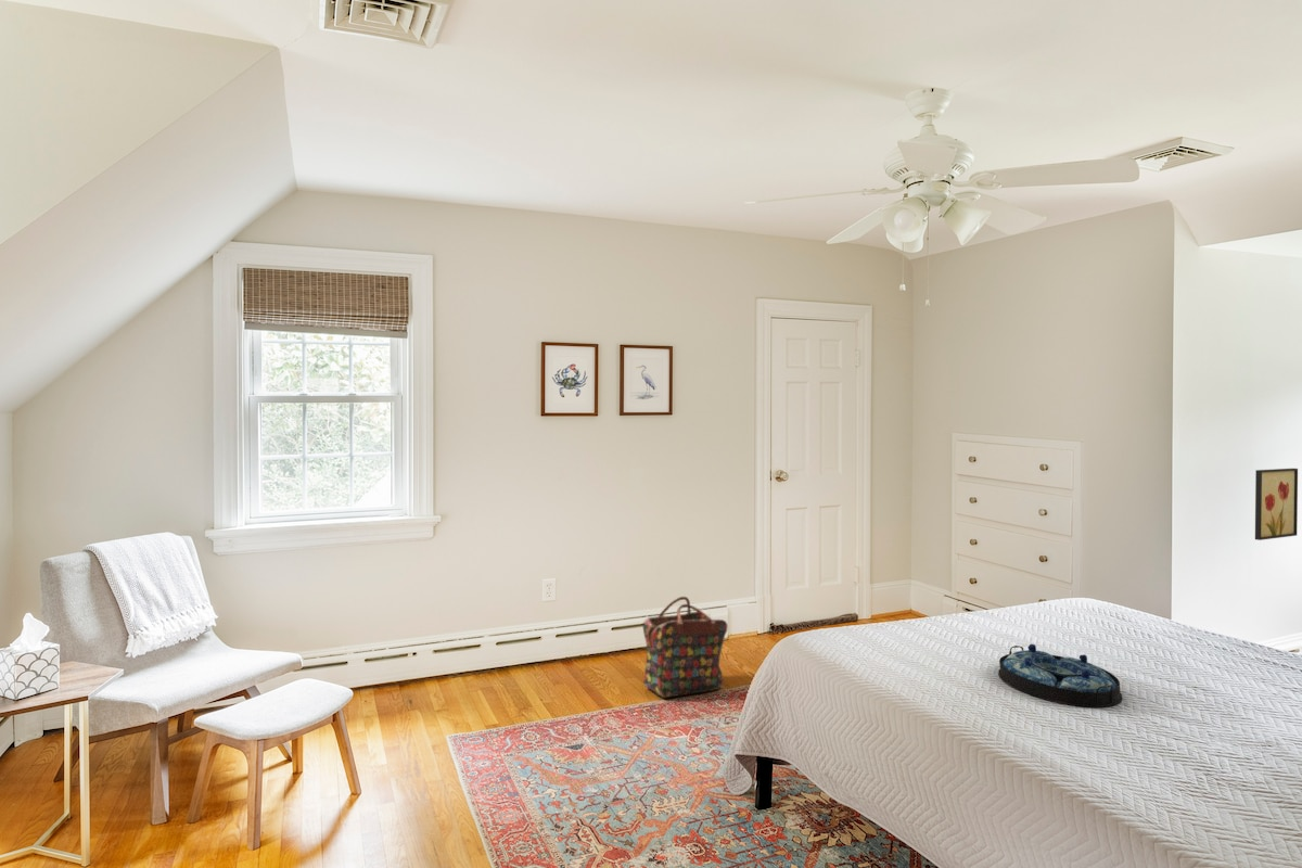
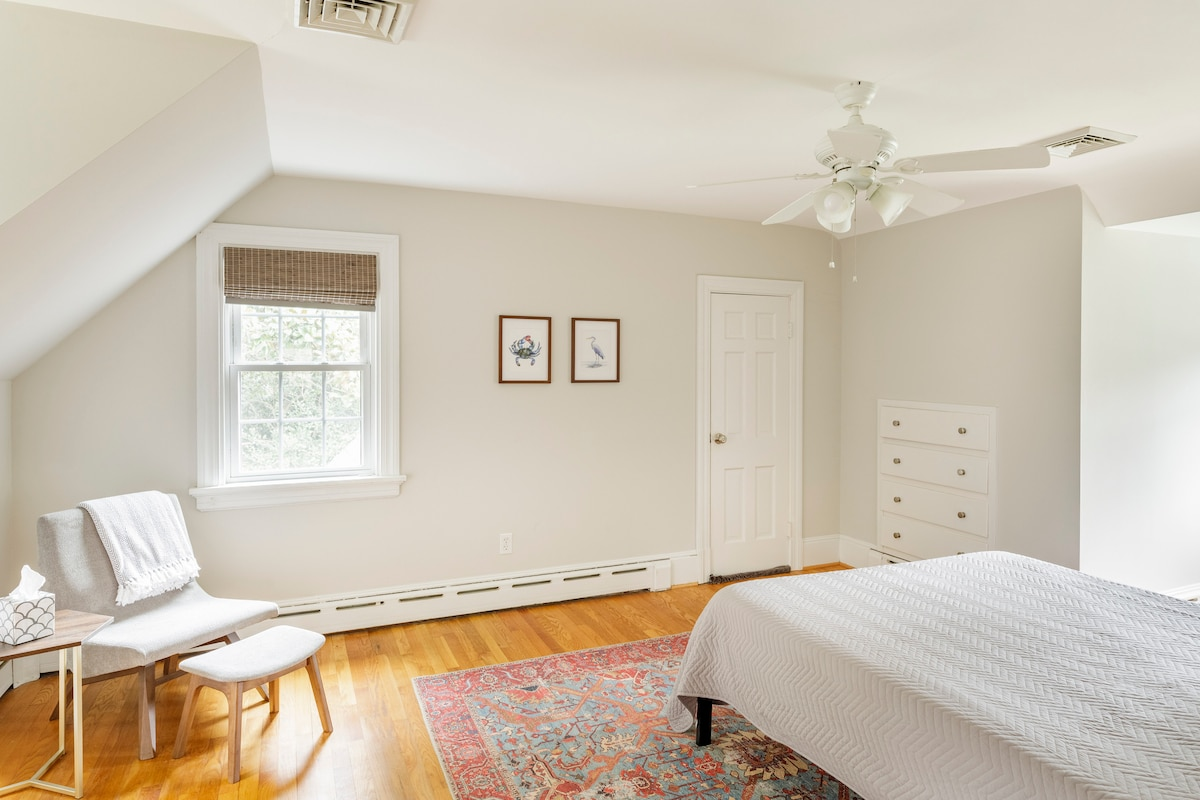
- serving tray [997,643,1123,709]
- backpack [642,596,729,699]
- wall art [1254,468,1299,541]
